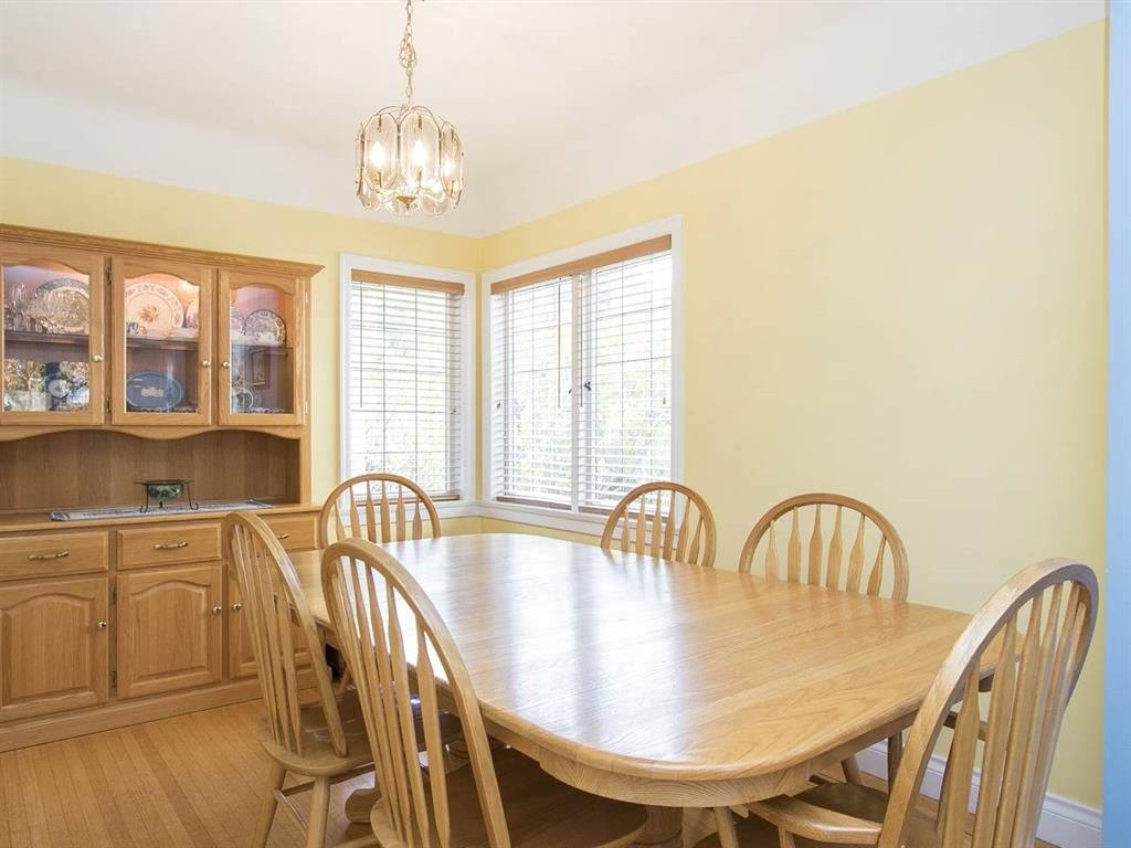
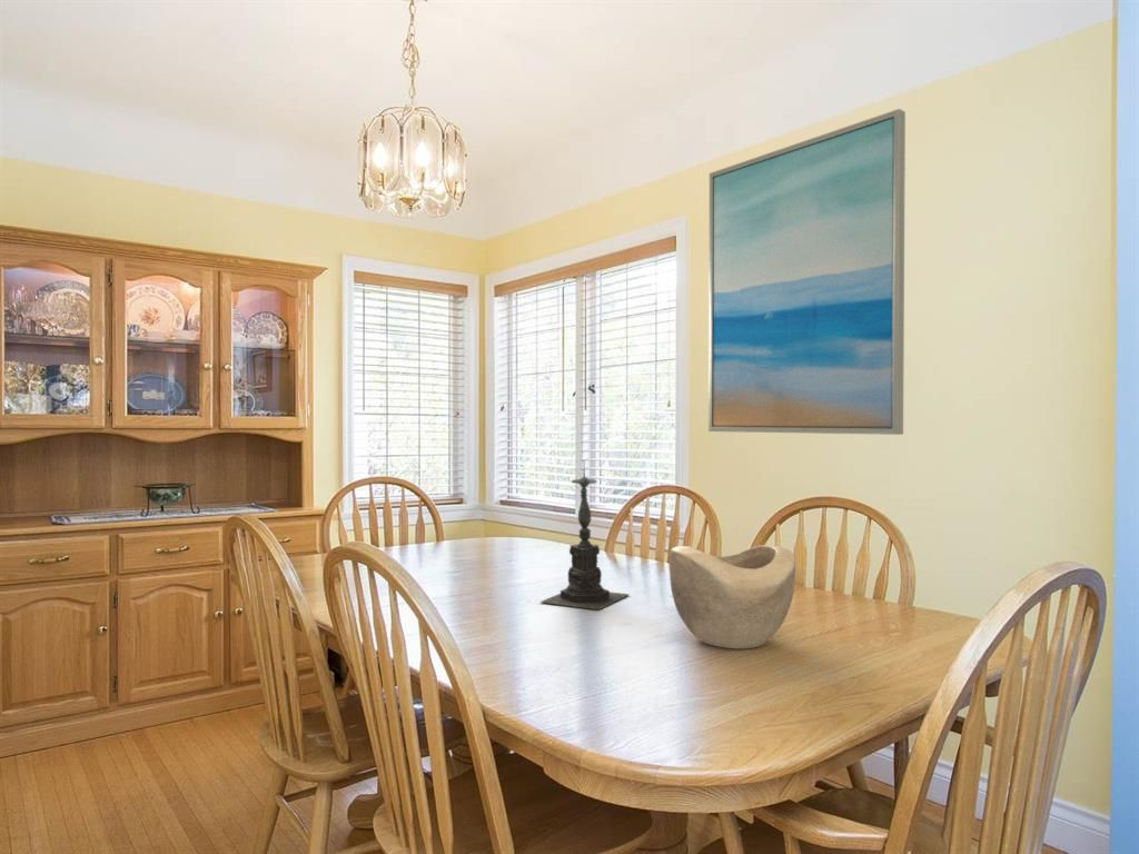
+ wall art [707,108,907,436]
+ decorative bowl [668,544,796,649]
+ candle holder [538,461,631,612]
